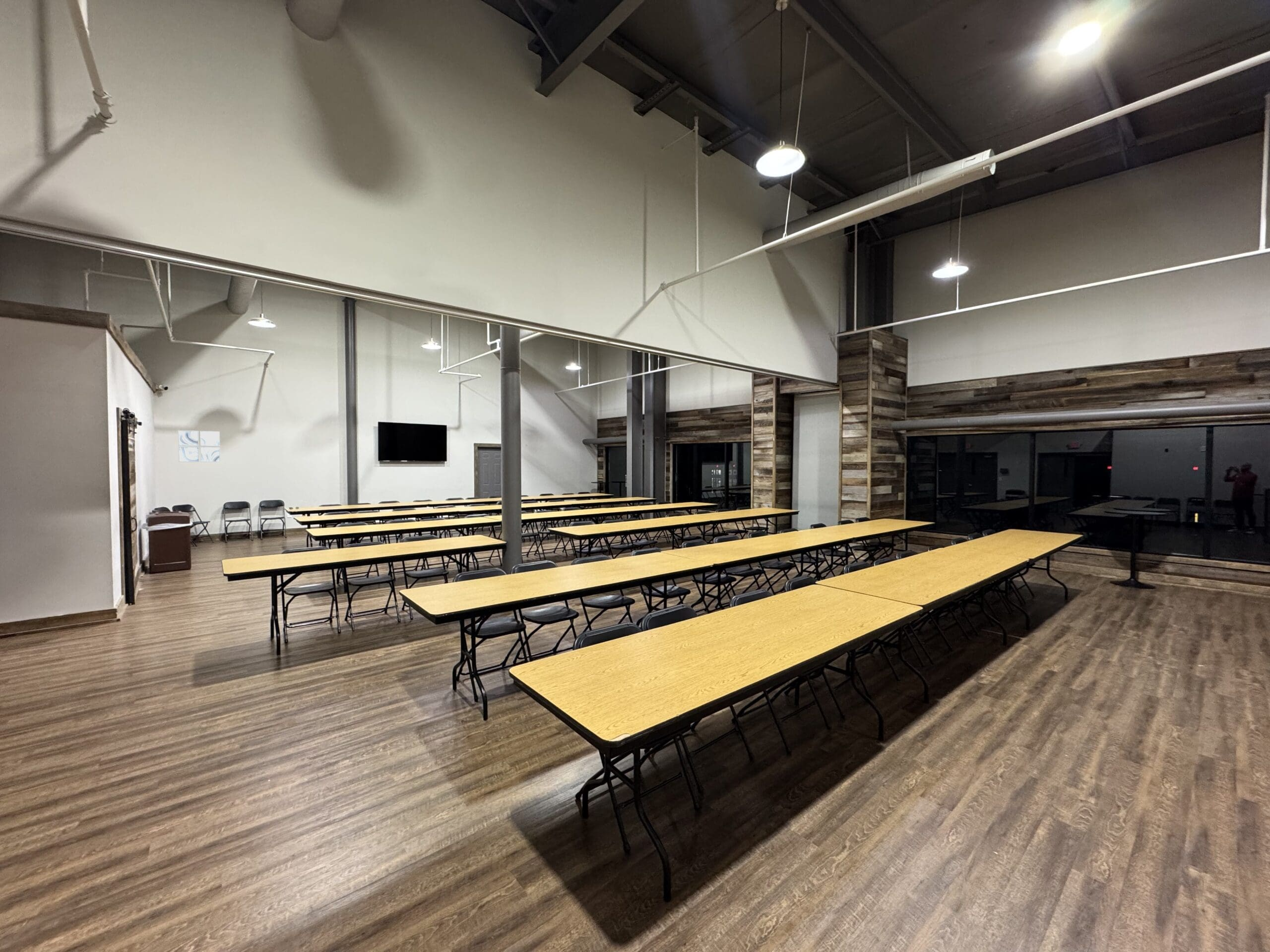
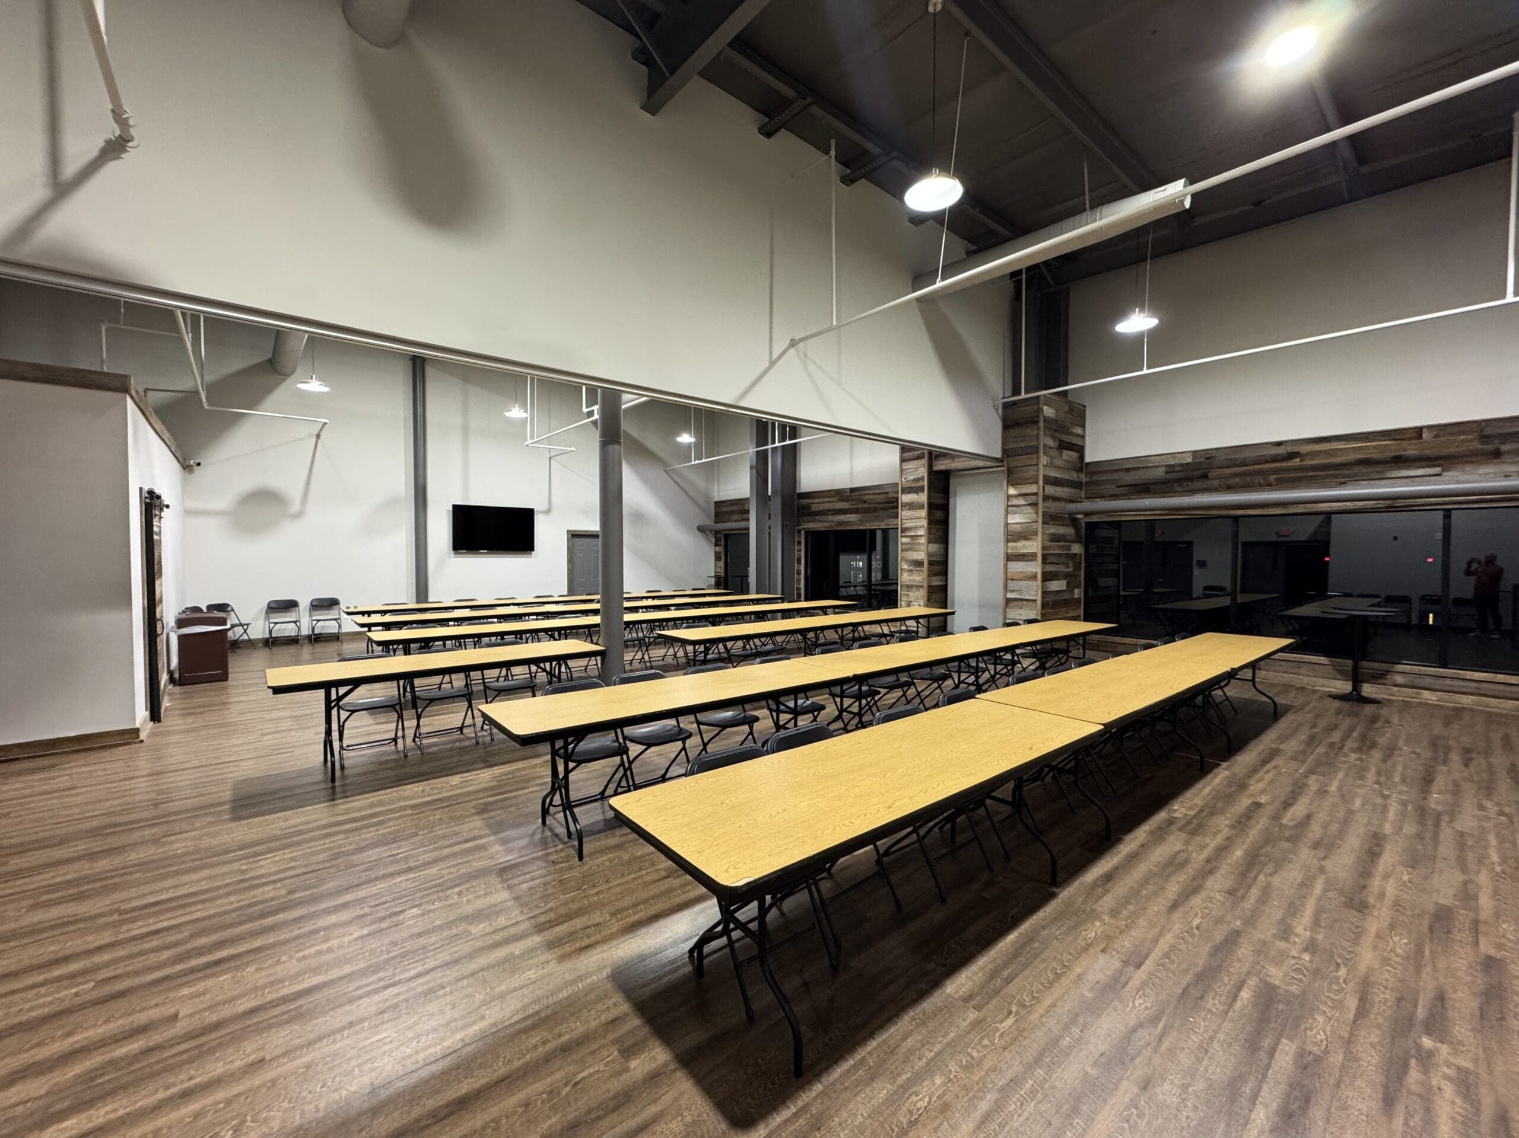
- wall art [178,430,221,463]
